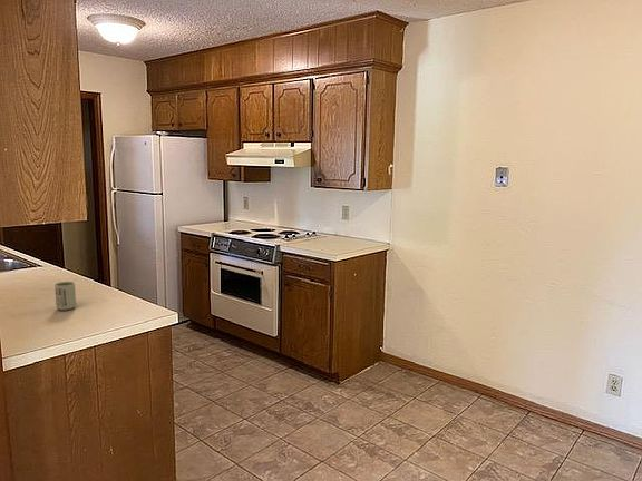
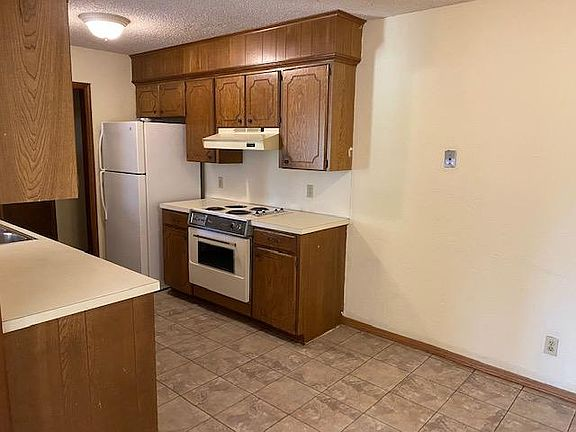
- cup [54,281,77,312]
